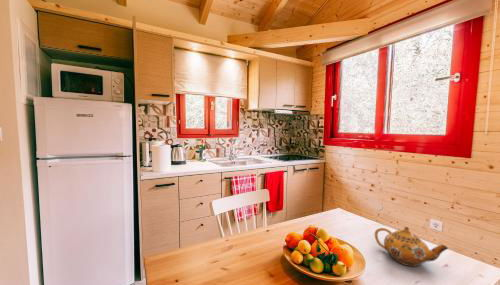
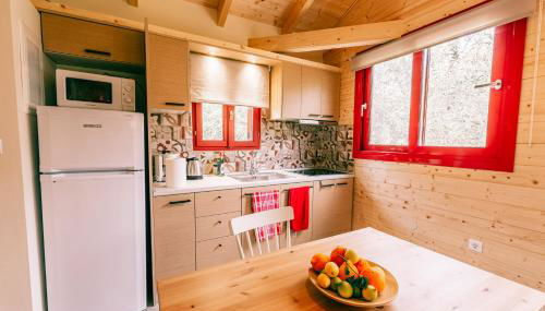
- teapot [374,226,449,268]
